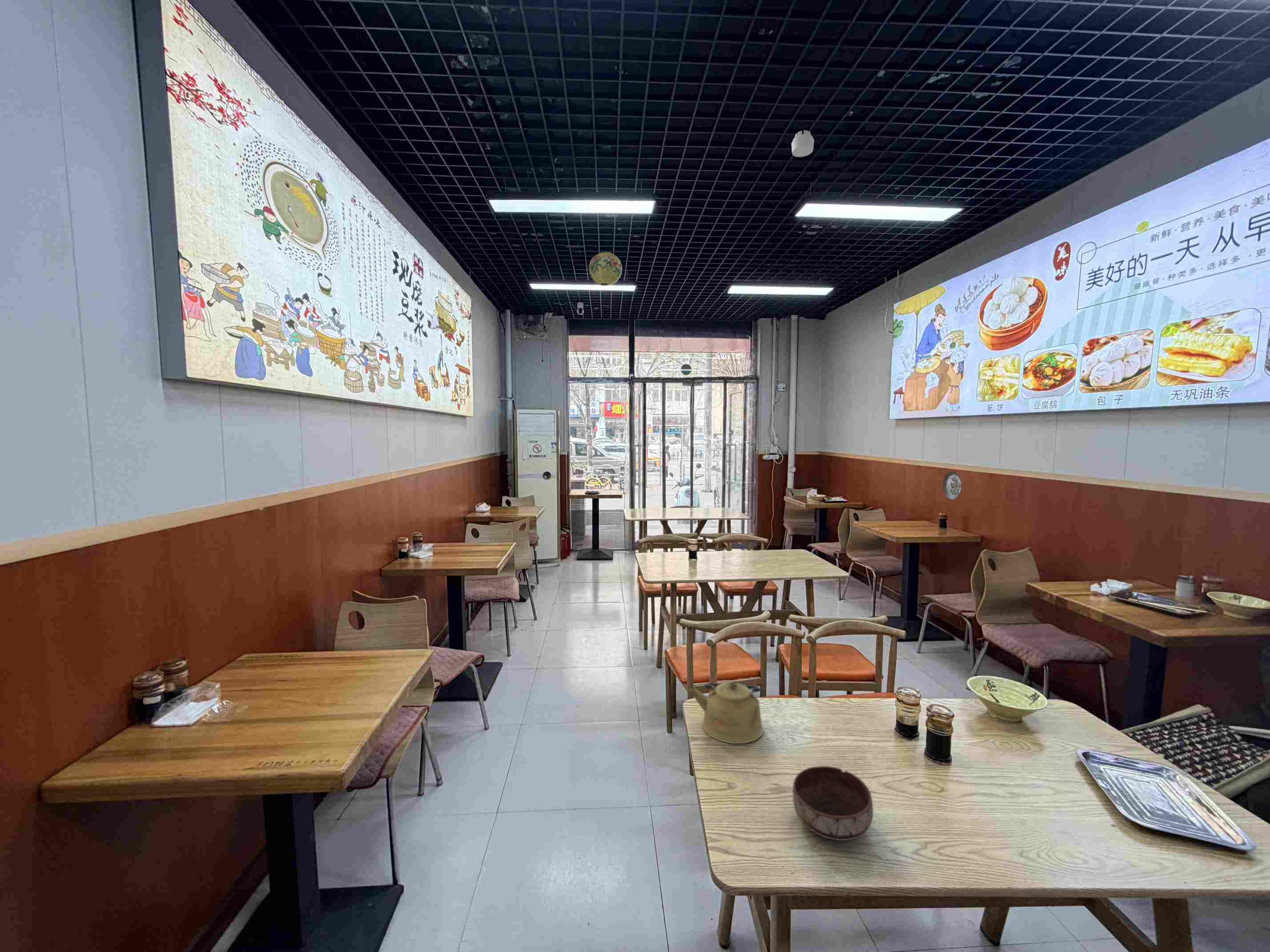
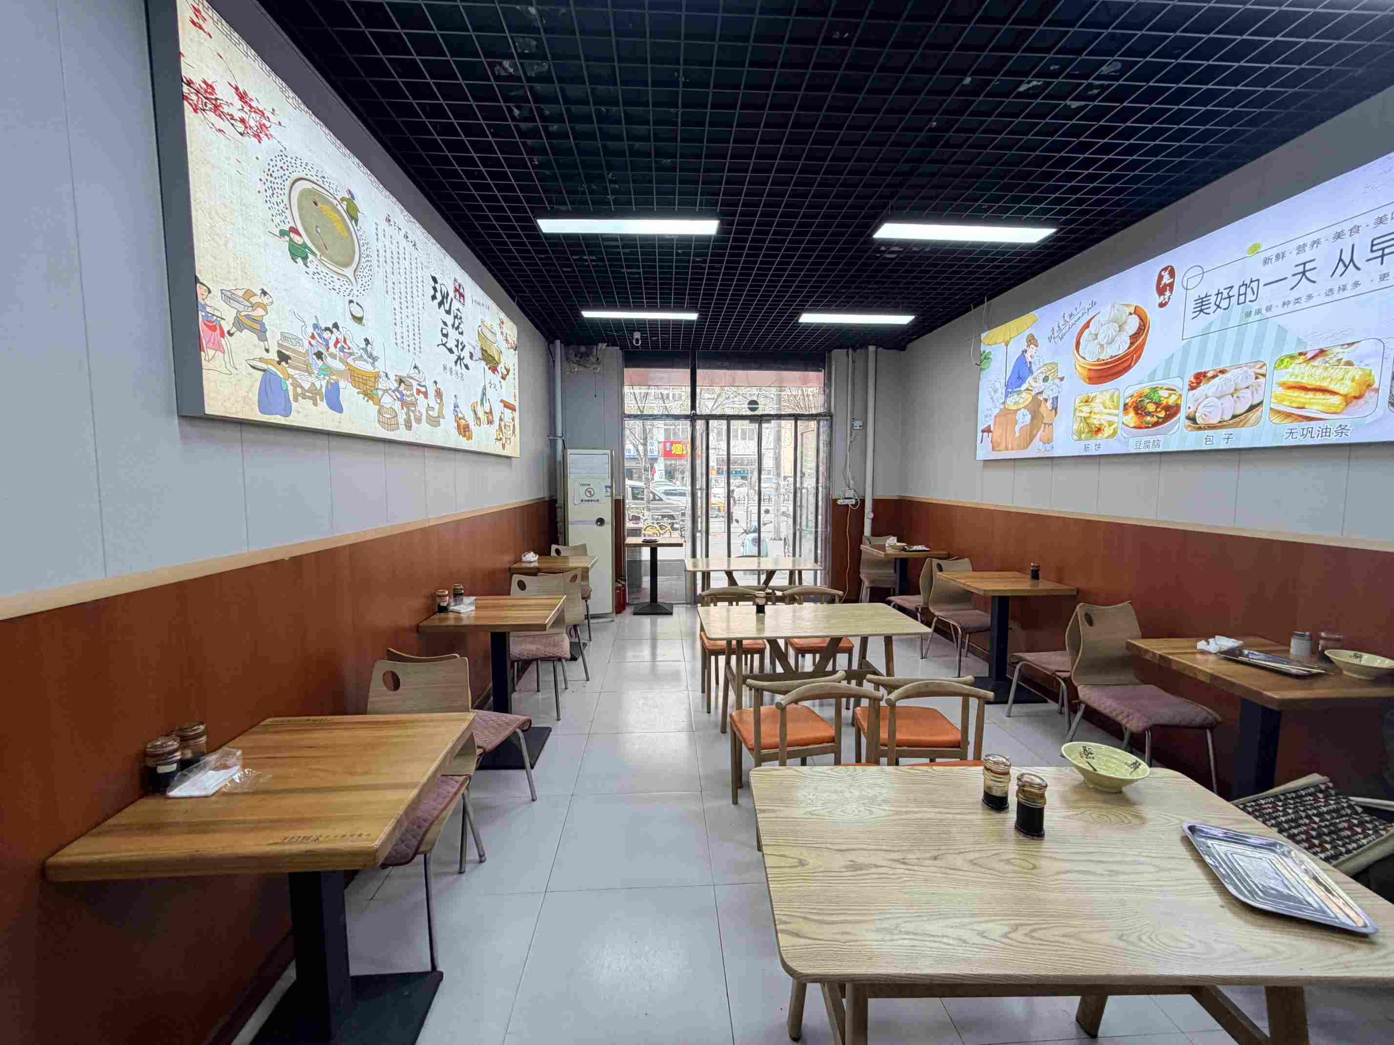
- kettle [689,680,764,744]
- smoke detector [791,130,815,157]
- decorative plate [942,471,962,500]
- bowl [792,766,874,841]
- paper lantern [588,252,623,286]
